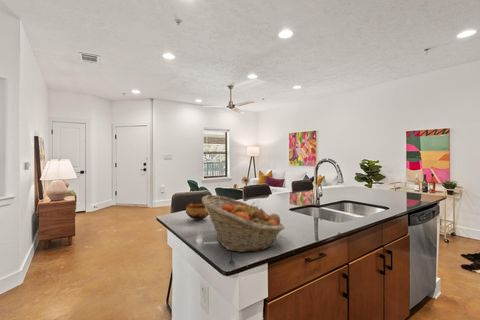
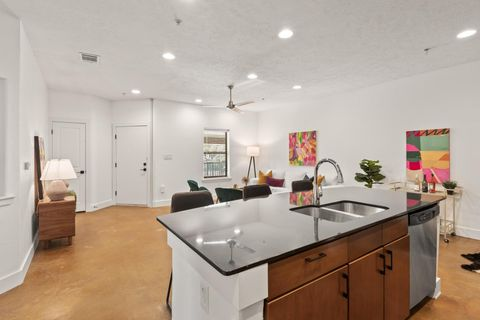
- bowl [184,201,209,221]
- fruit basket [200,194,285,253]
